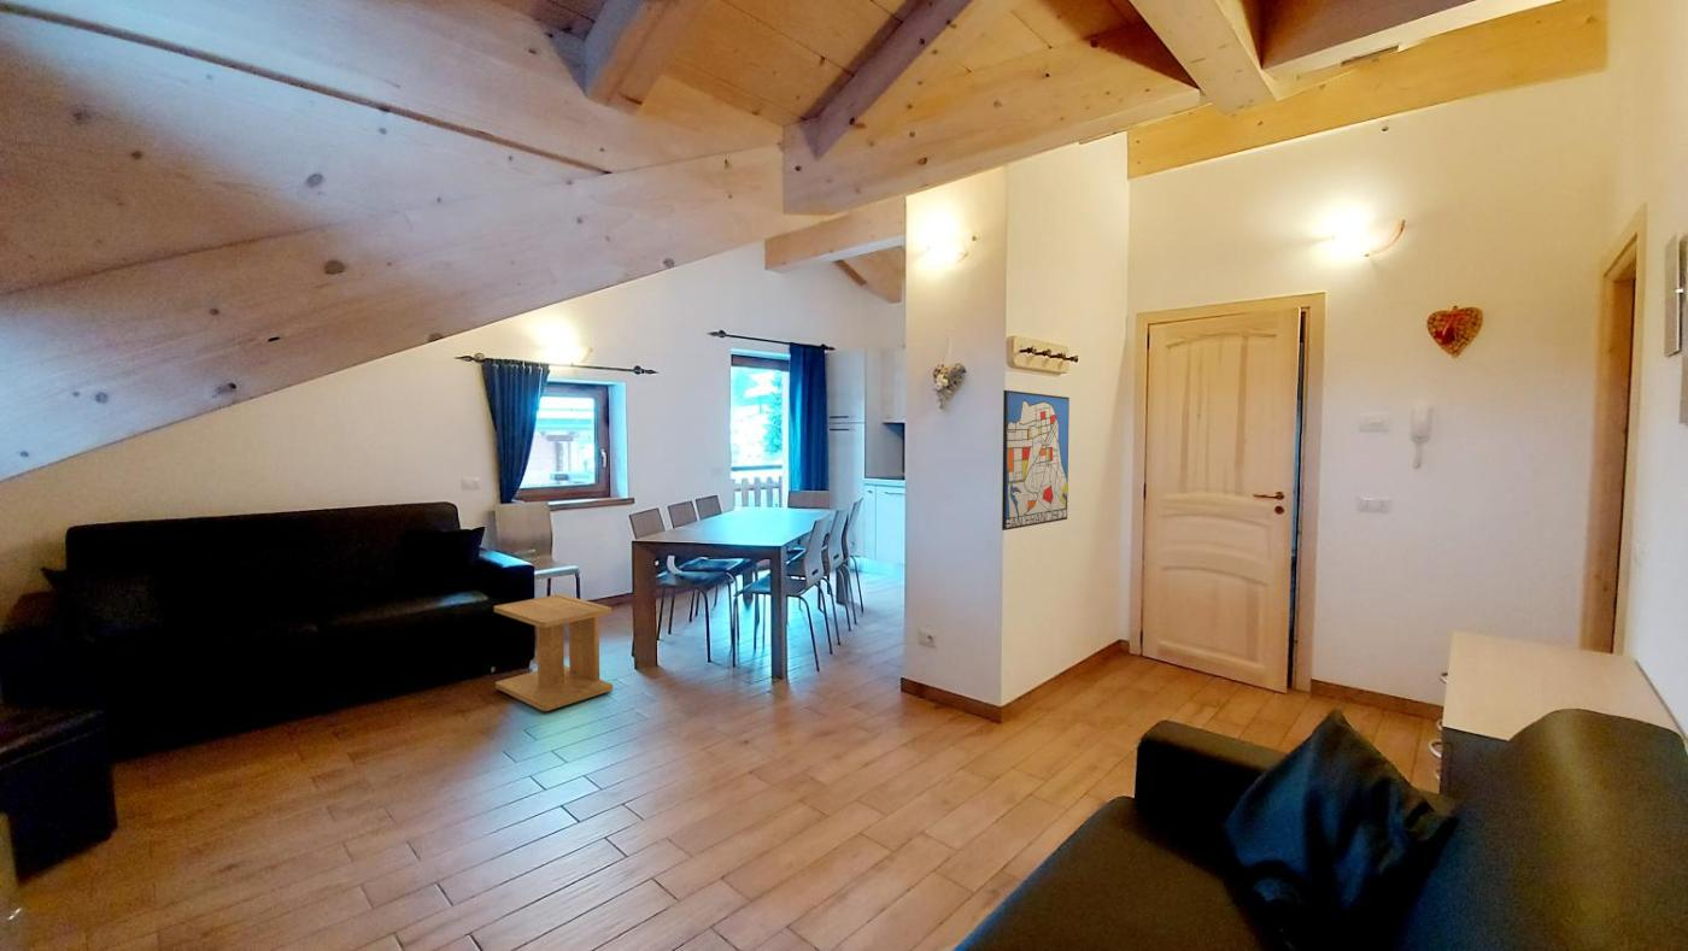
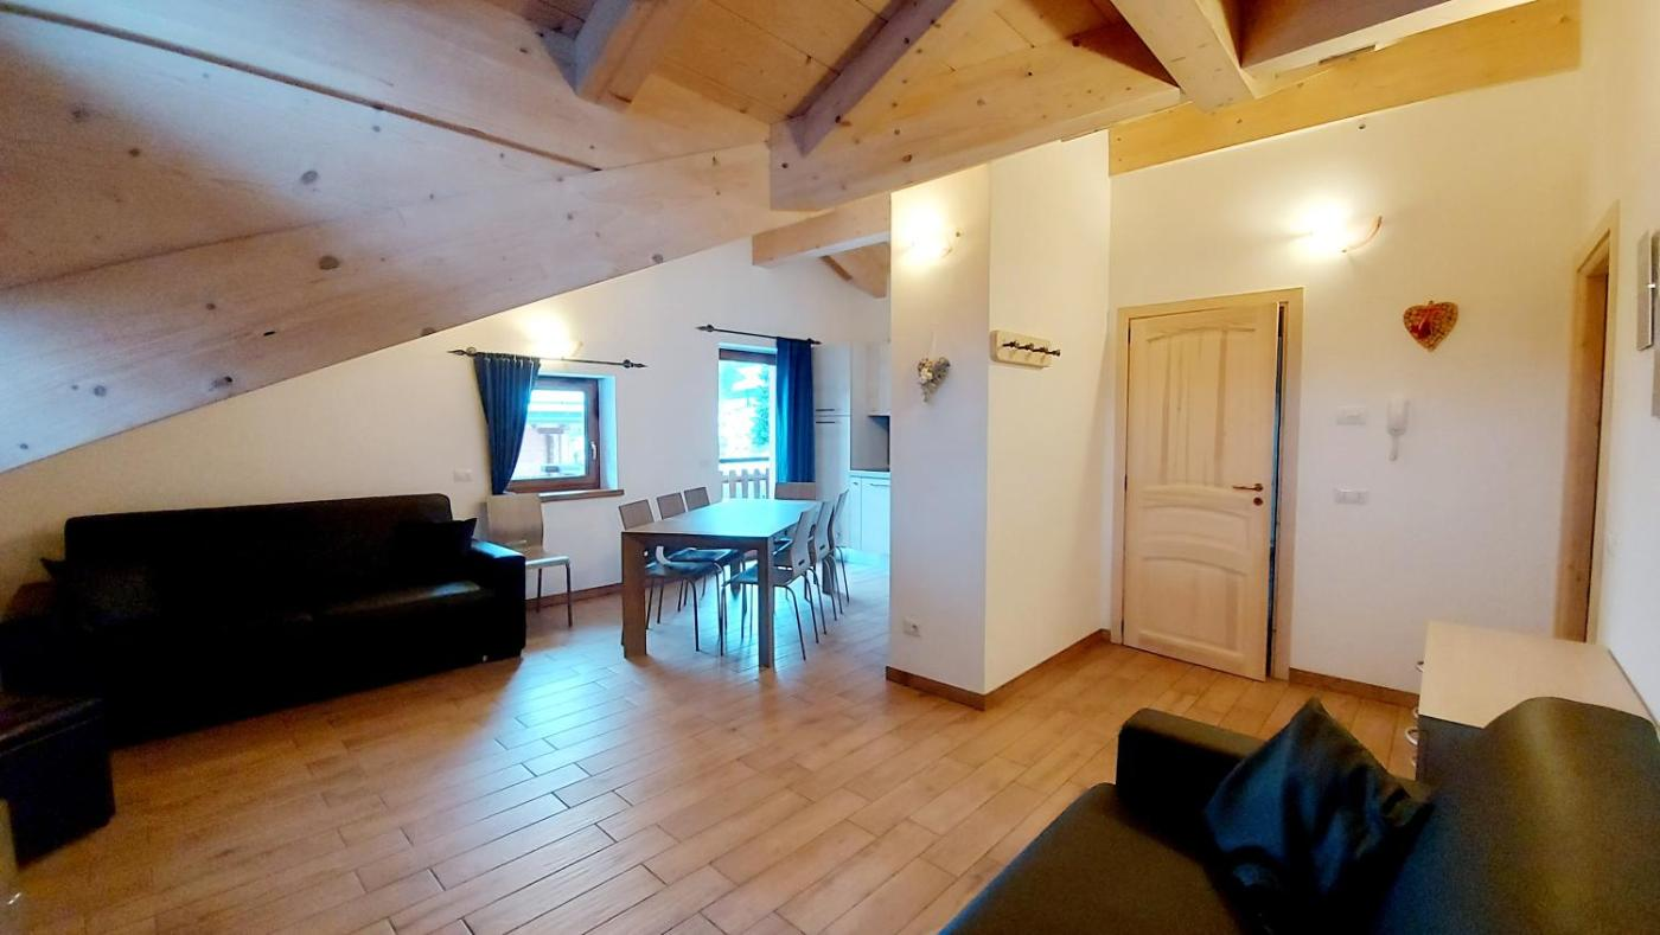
- wall art [1001,389,1071,532]
- side table [493,593,614,712]
